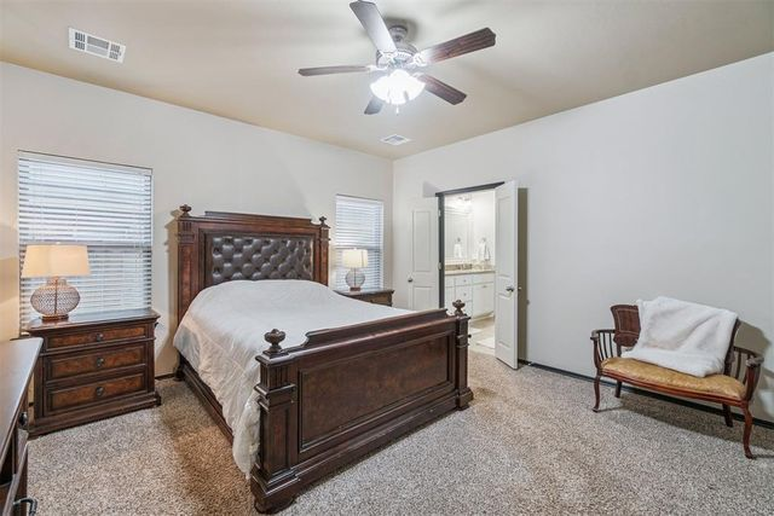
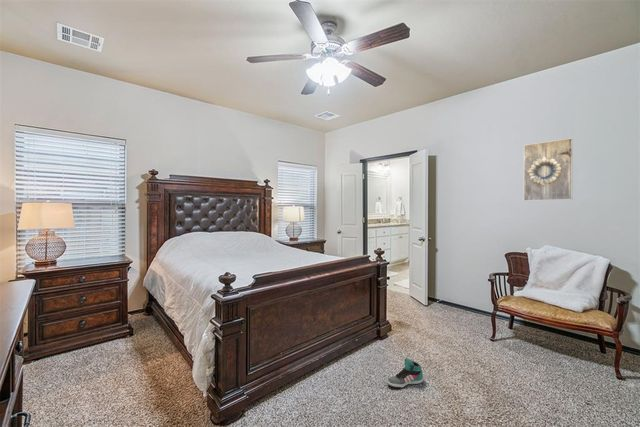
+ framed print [523,137,574,202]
+ sneaker [386,357,424,389]
